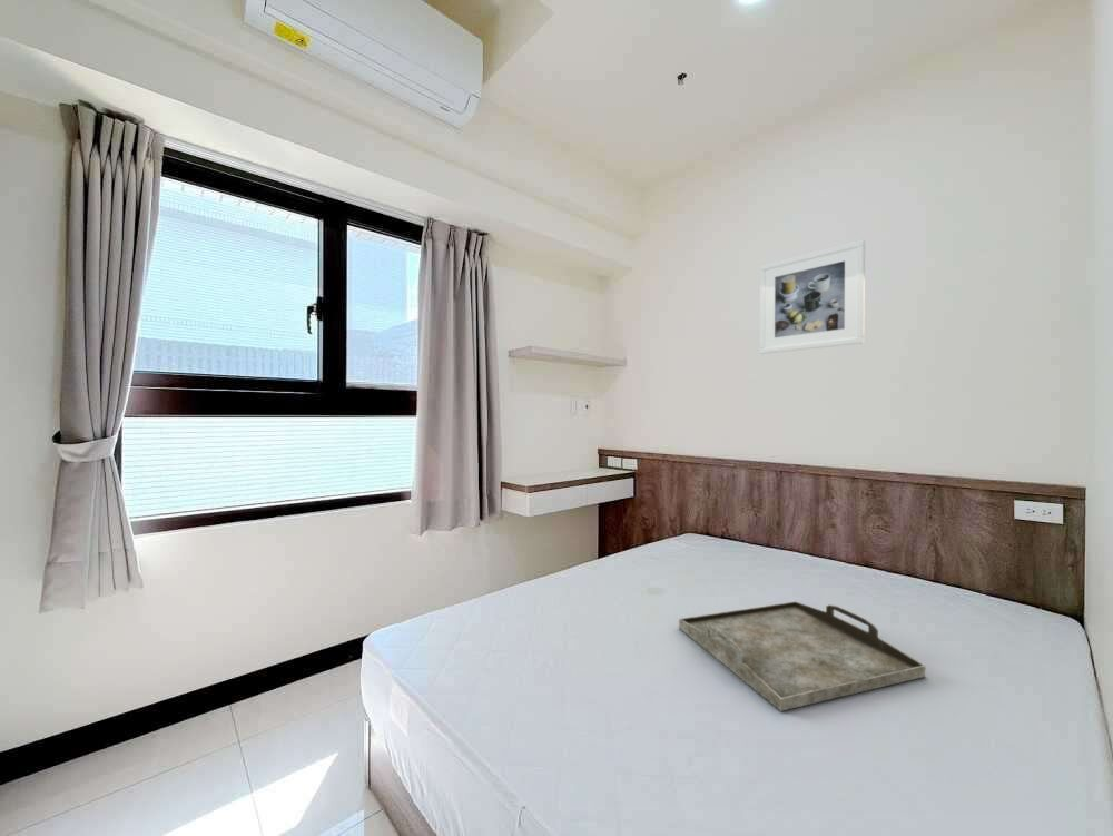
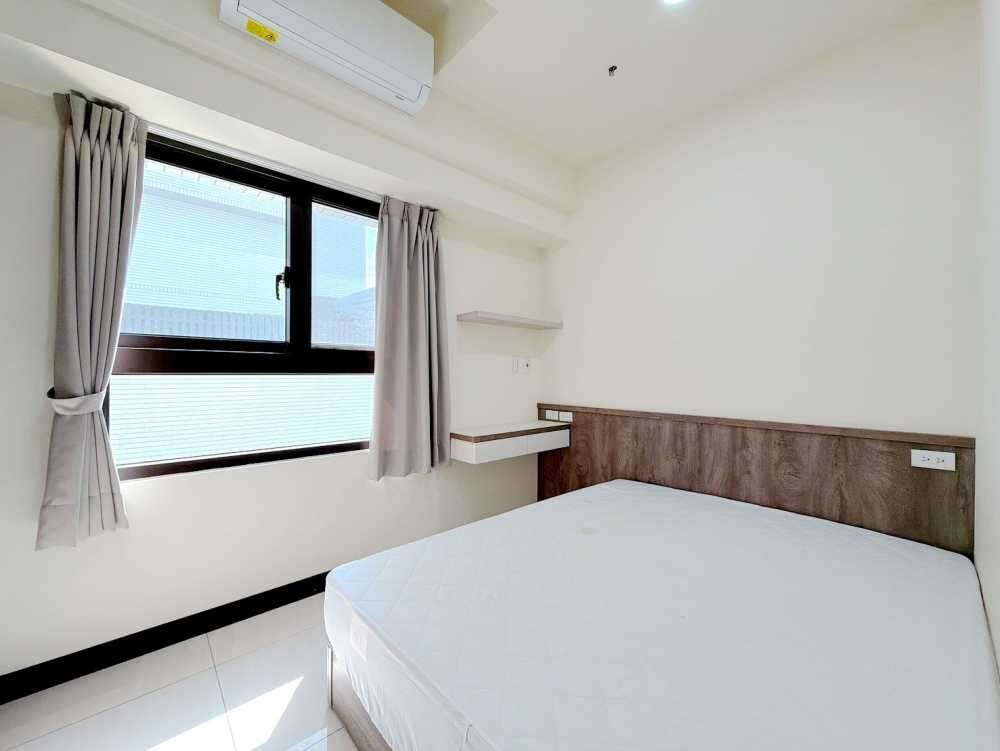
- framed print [759,239,866,355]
- serving tray [678,600,926,712]
